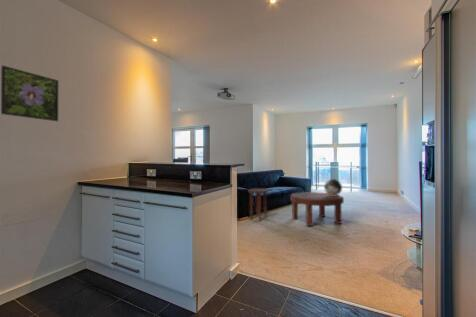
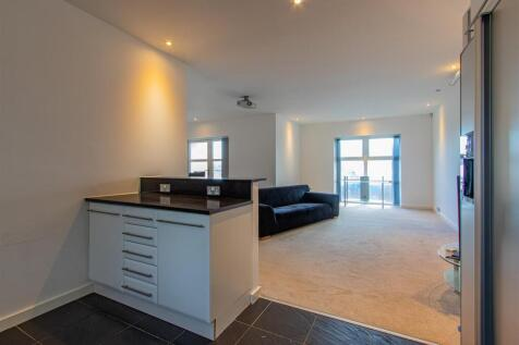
- coffee table [289,191,345,227]
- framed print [0,65,59,122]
- decorative globe [323,178,343,196]
- side table [247,188,270,222]
